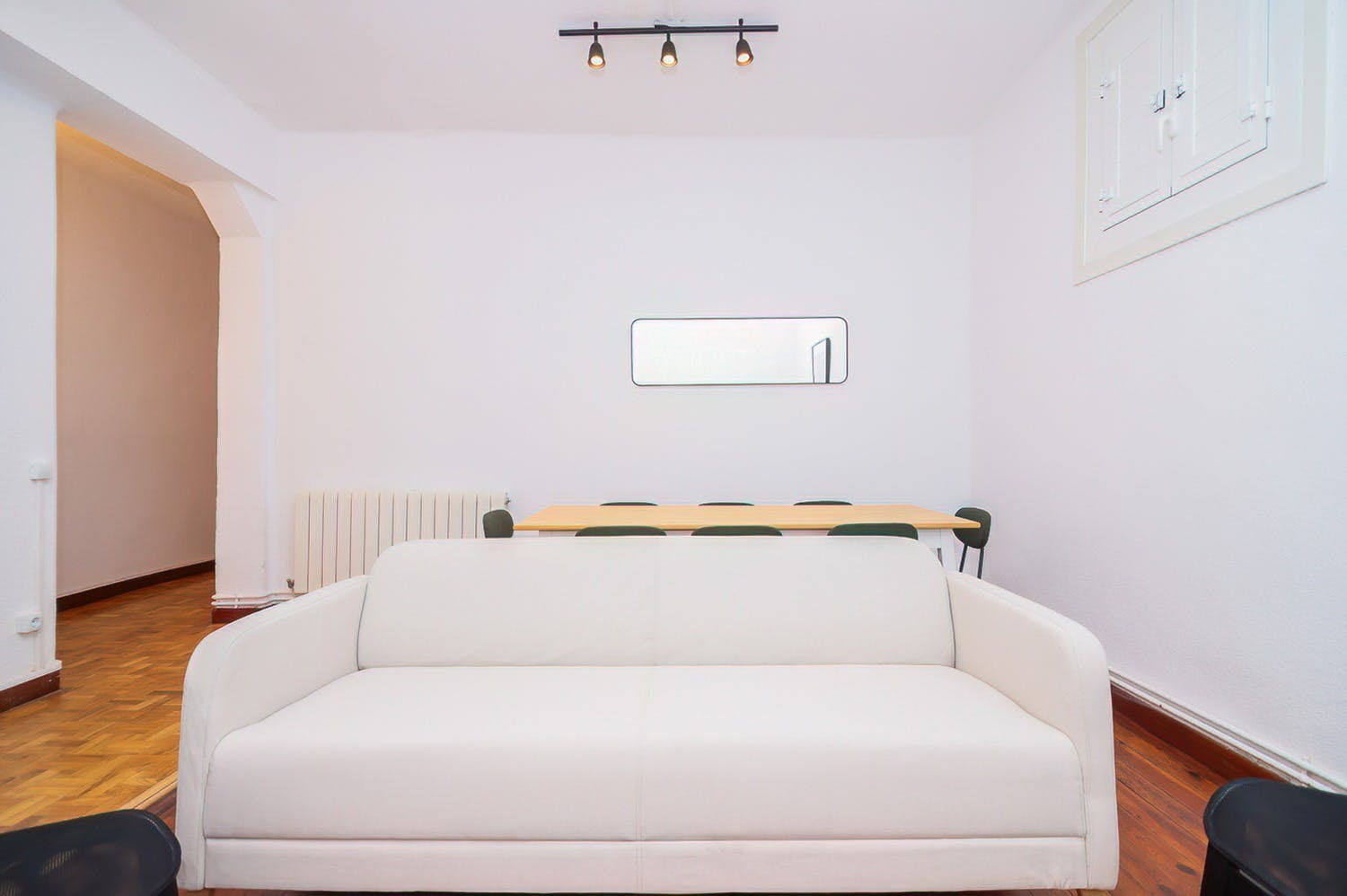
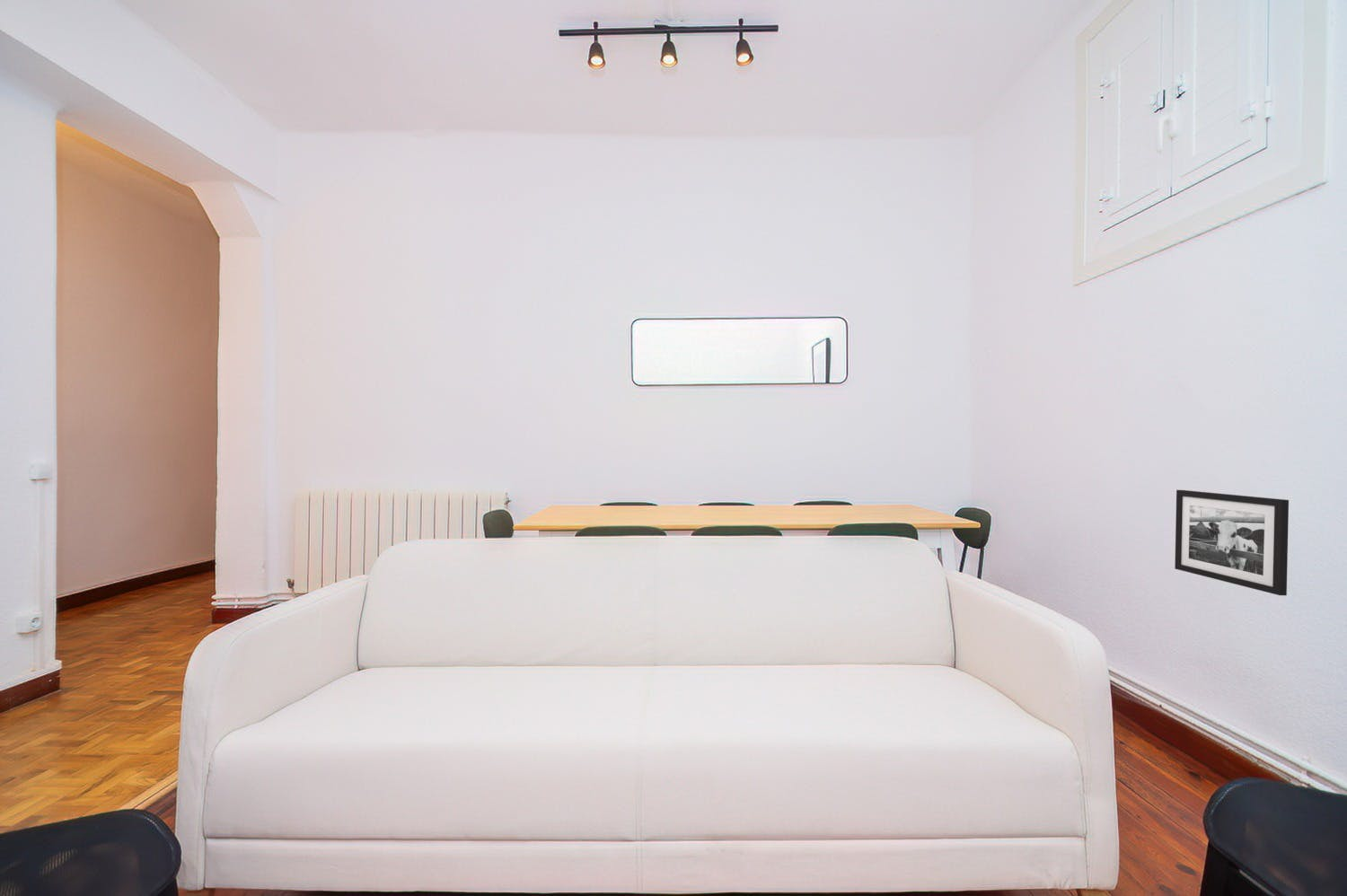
+ picture frame [1174,489,1290,596]
